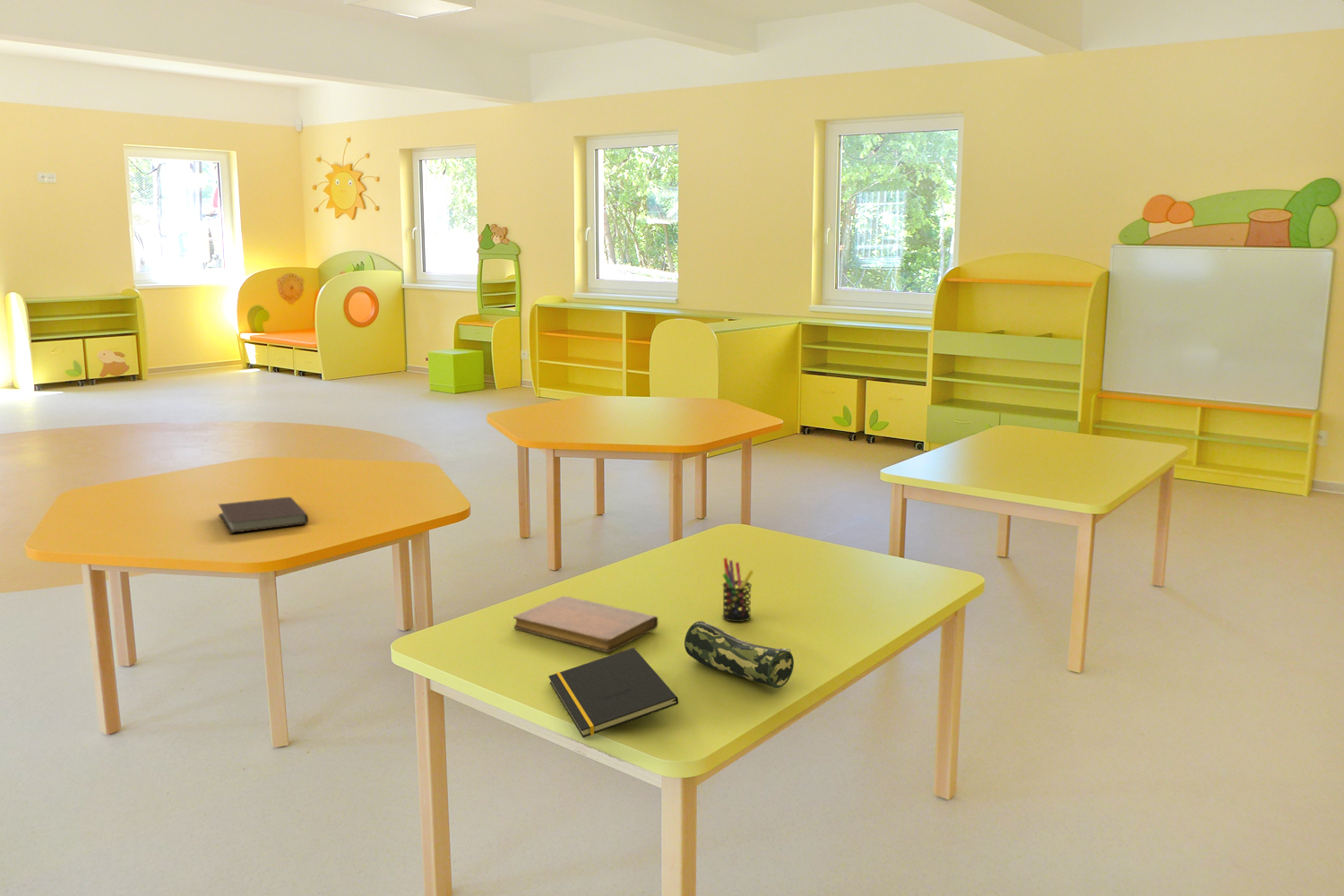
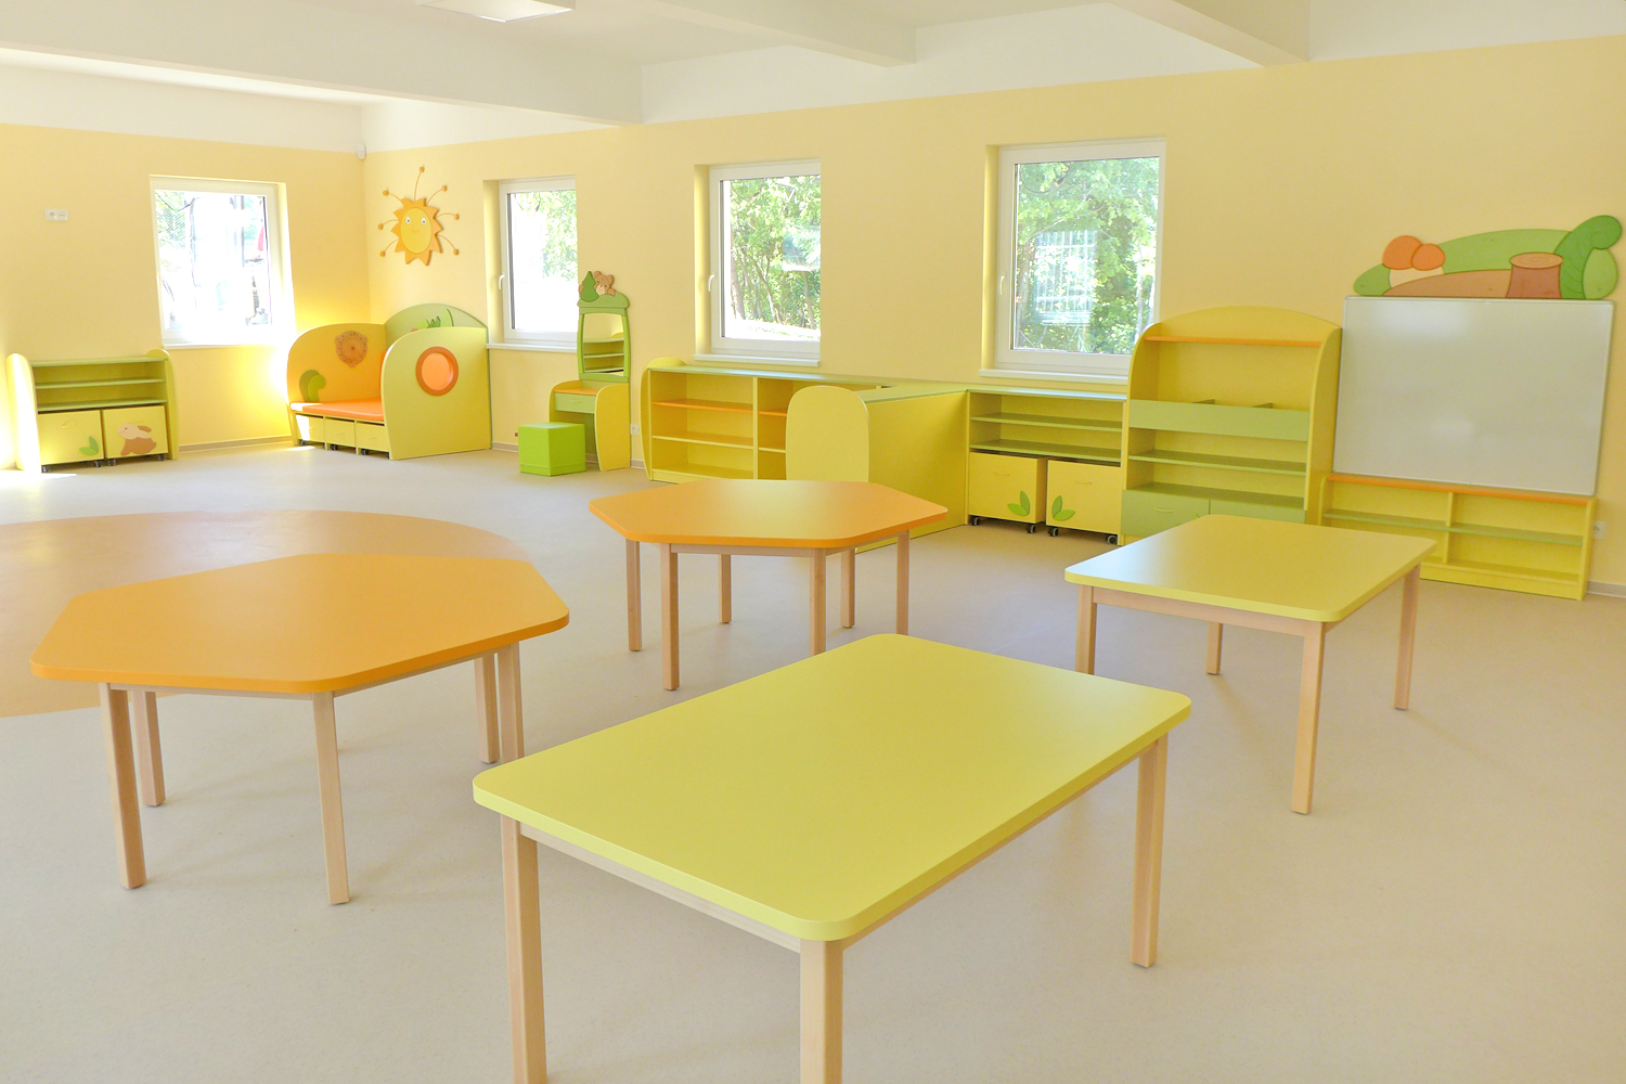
- pencil case [684,620,795,689]
- pen holder [721,557,754,623]
- notepad [547,647,679,738]
- notebook [218,496,309,534]
- notebook [513,595,659,653]
